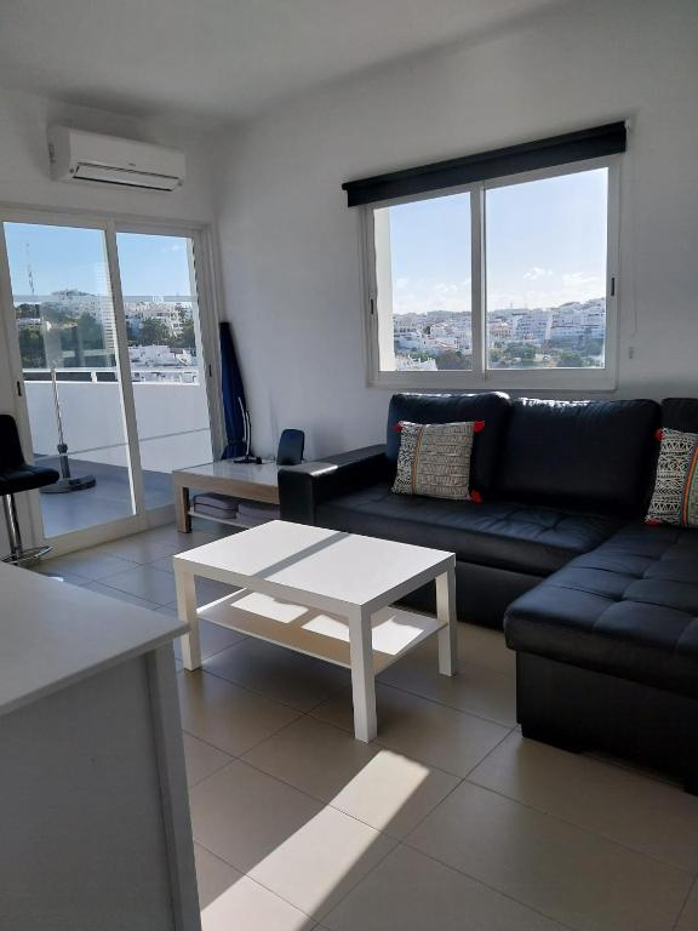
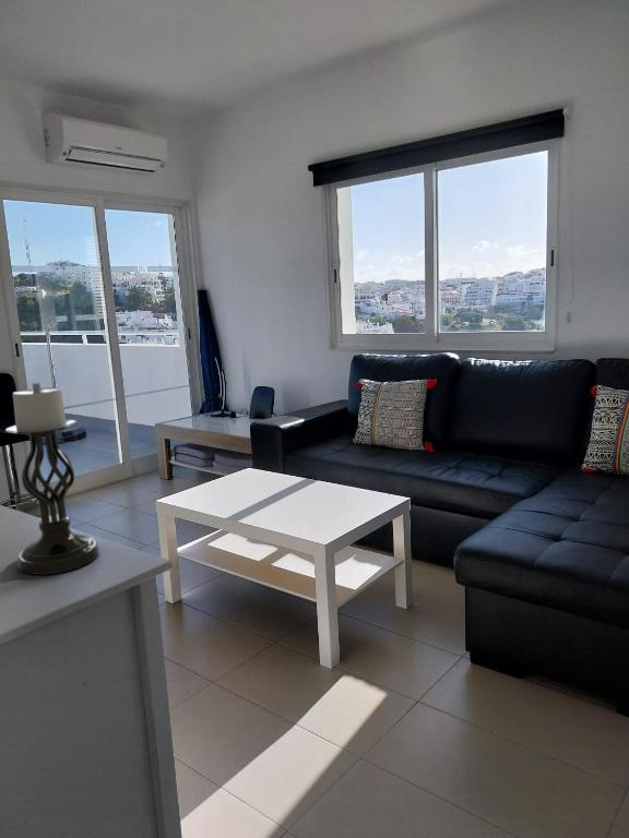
+ candle holder [4,382,100,576]
